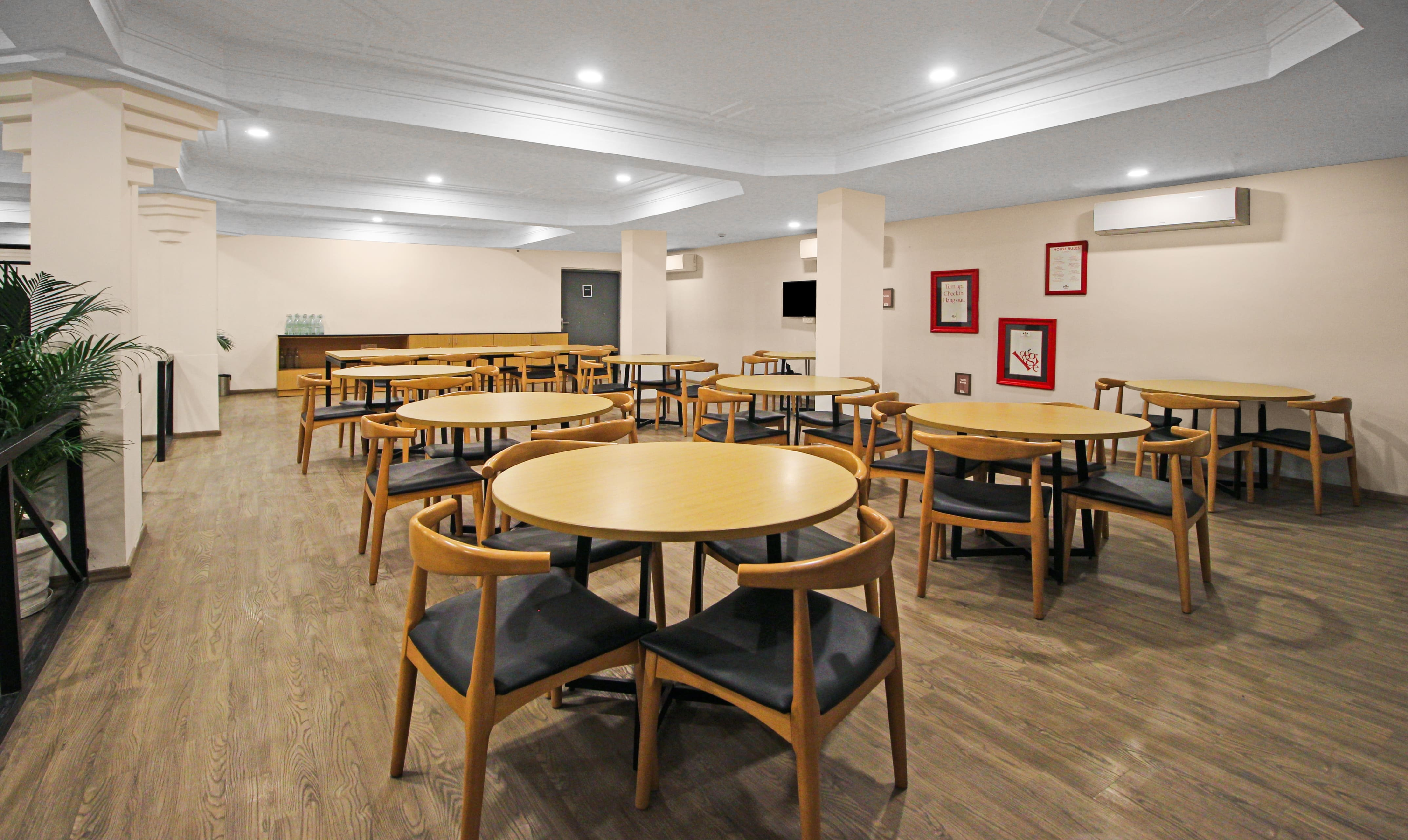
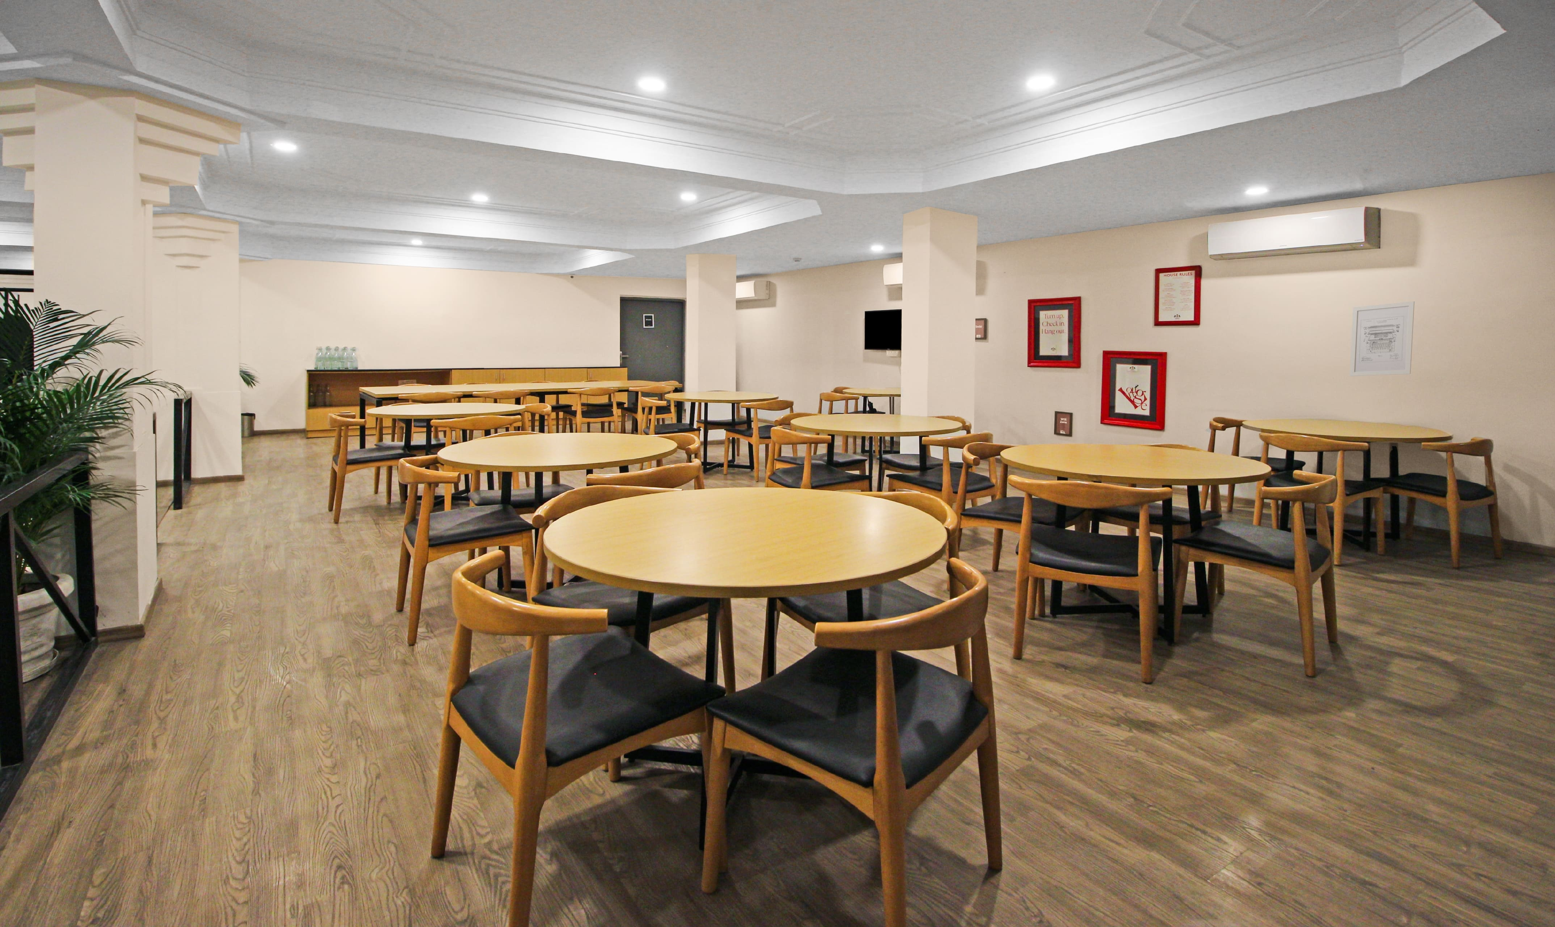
+ wall art [1350,301,1415,376]
